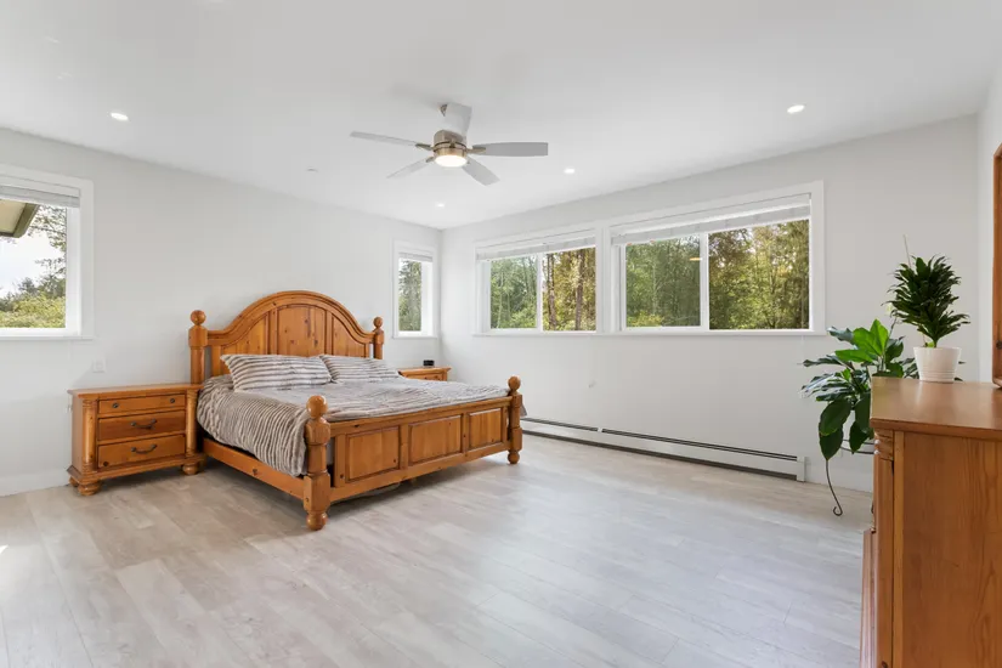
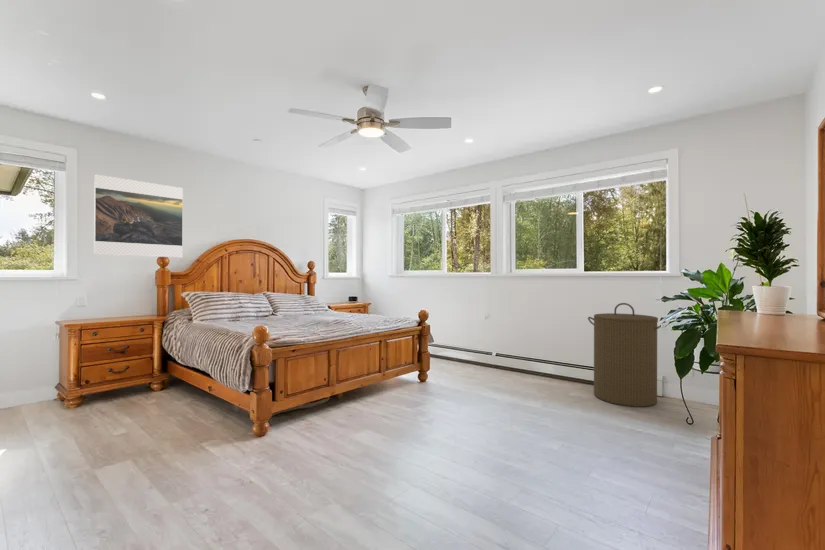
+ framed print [93,173,184,258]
+ laundry hamper [587,302,662,408]
